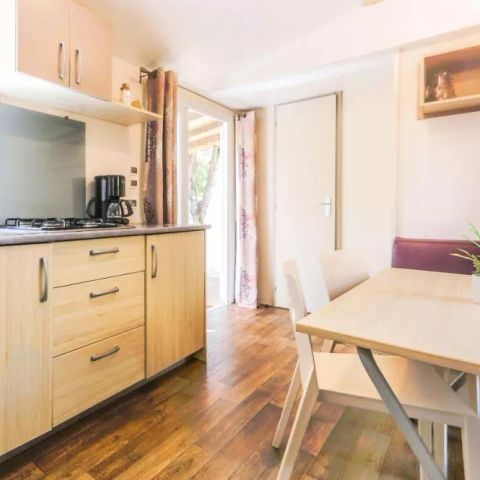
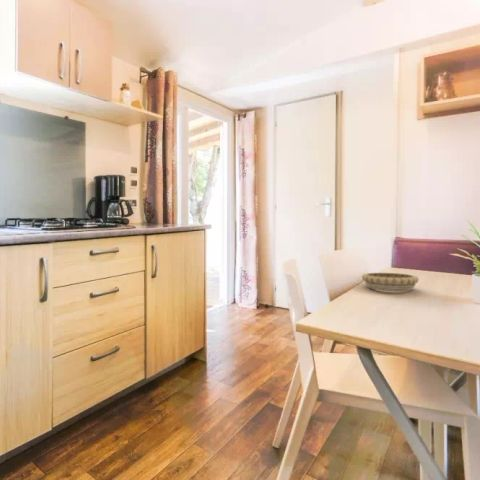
+ decorative bowl [361,272,420,292]
